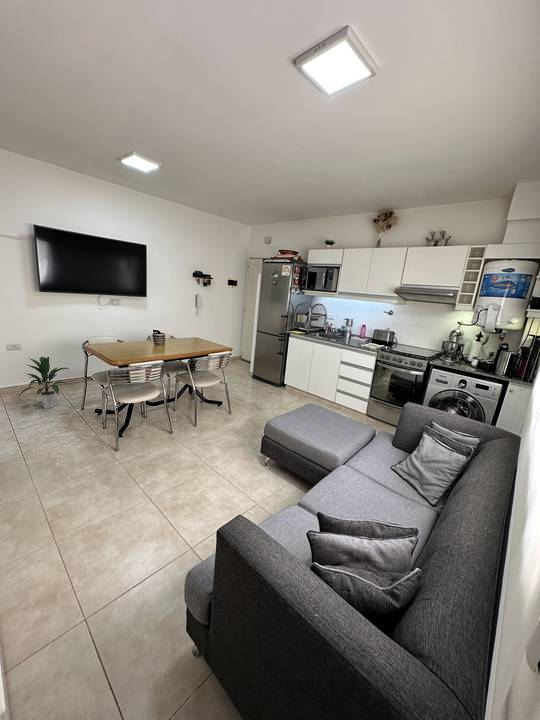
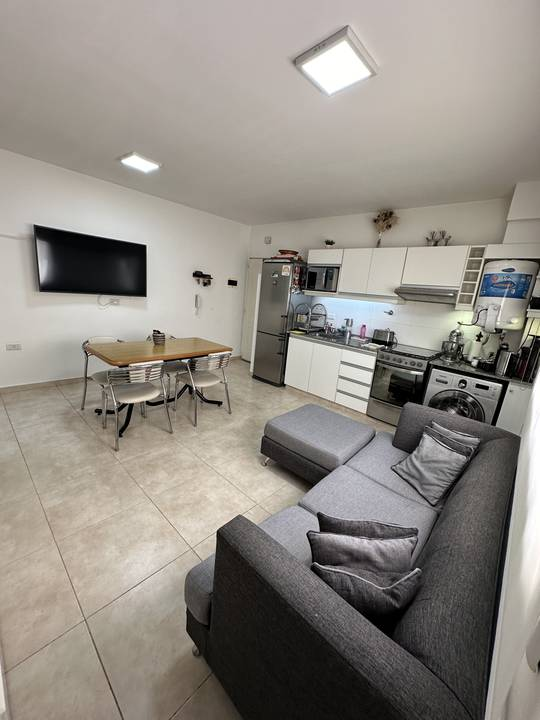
- indoor plant [17,355,70,410]
